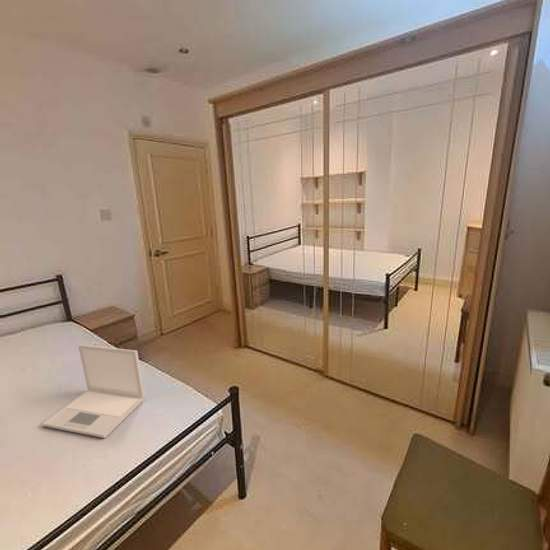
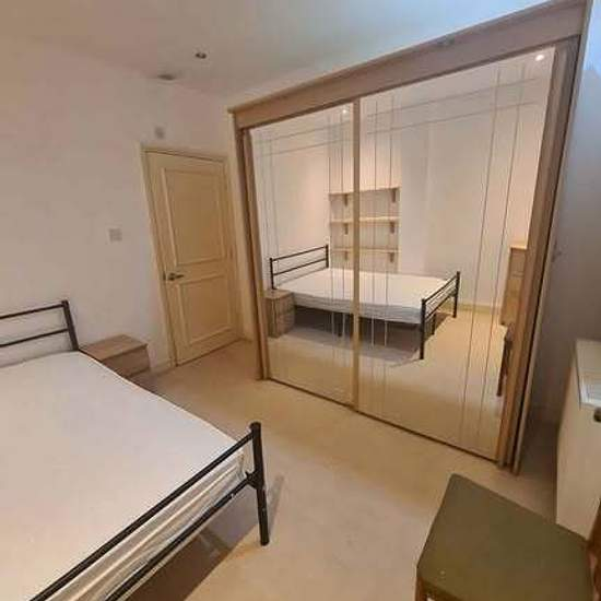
- laptop [41,344,146,439]
